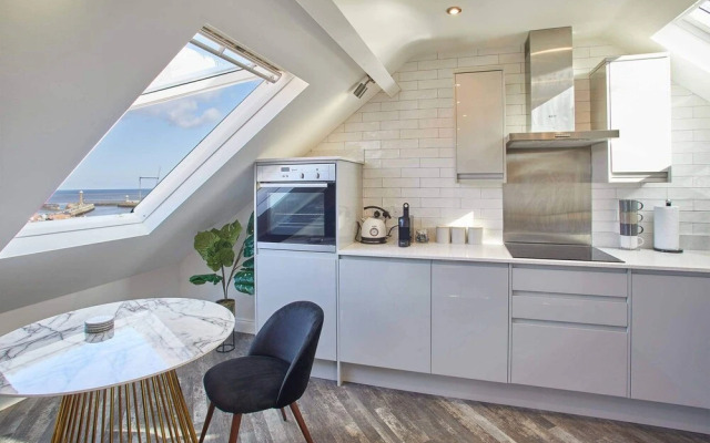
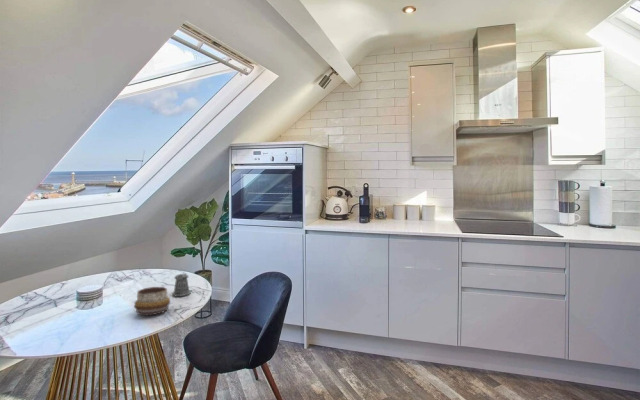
+ decorative bowl [133,286,171,316]
+ pepper shaker [171,272,192,297]
